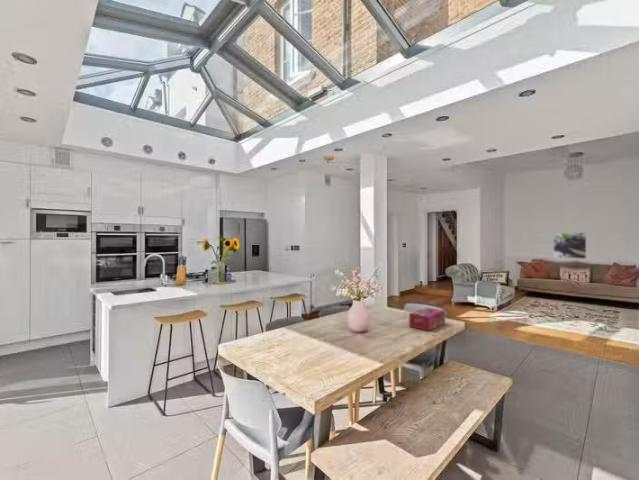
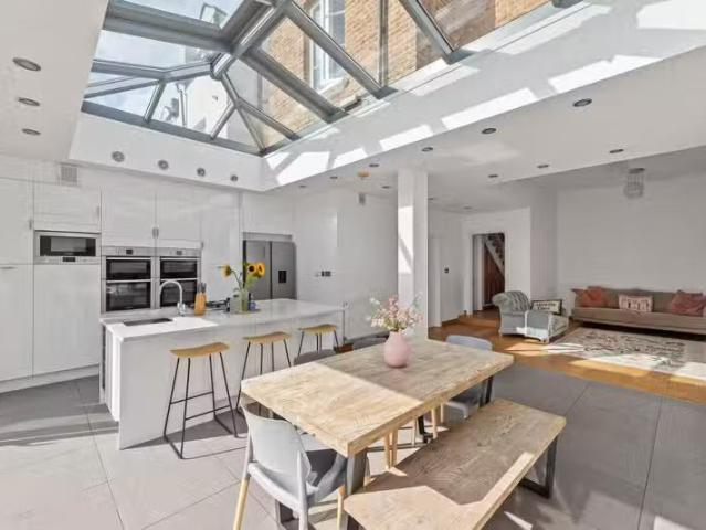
- tissue box [408,306,446,332]
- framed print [552,232,587,260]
